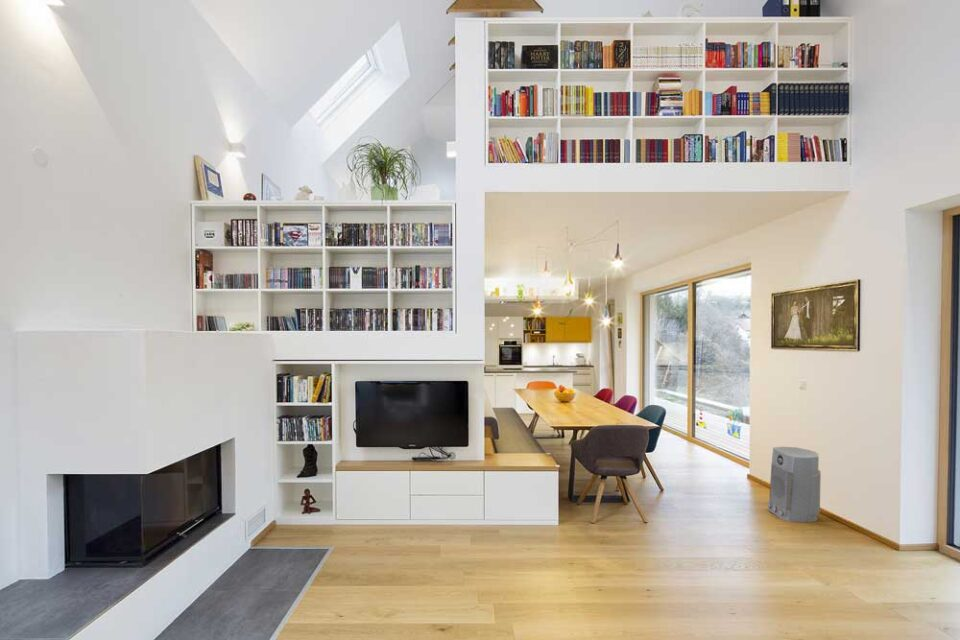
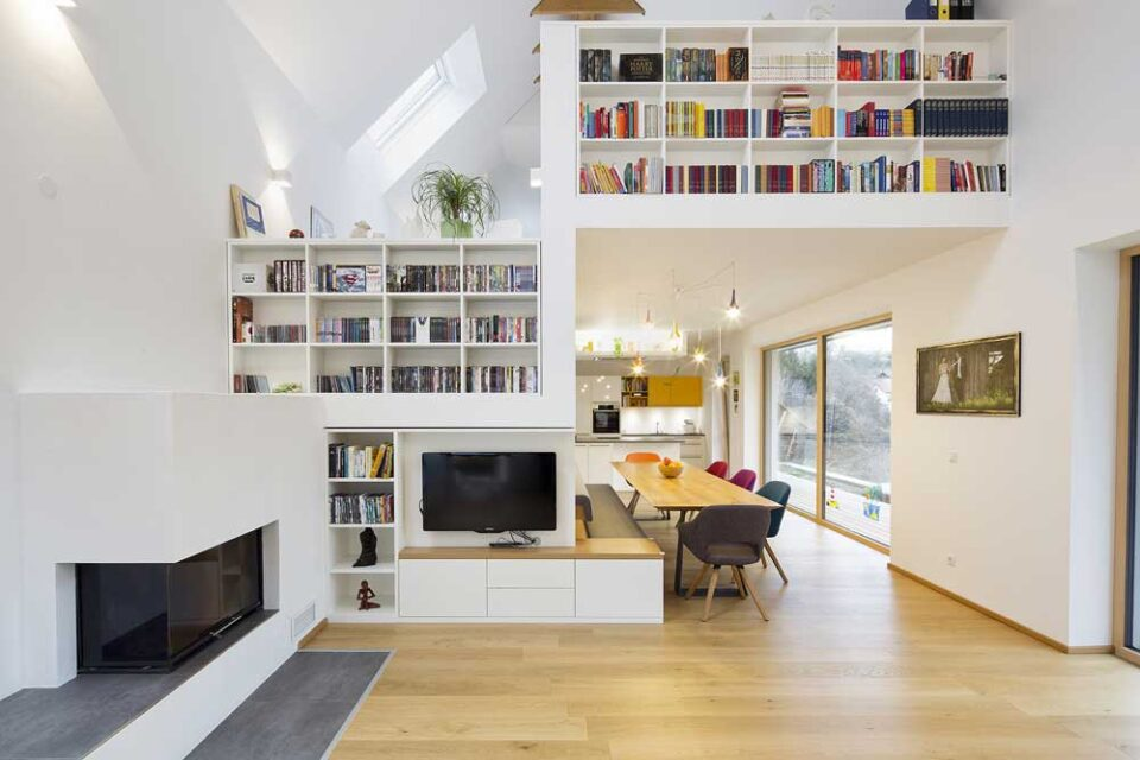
- air purifier [766,446,822,523]
